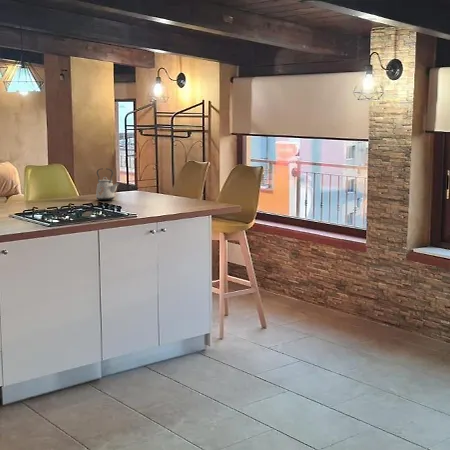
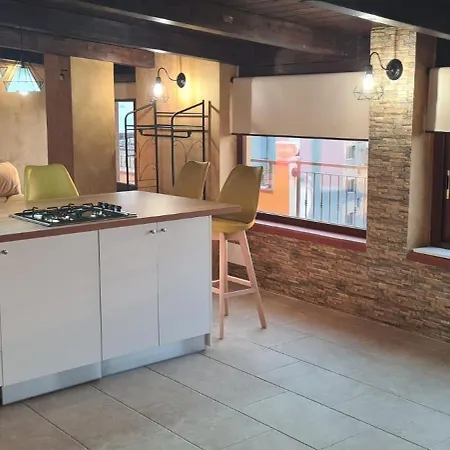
- kettle [95,168,120,201]
